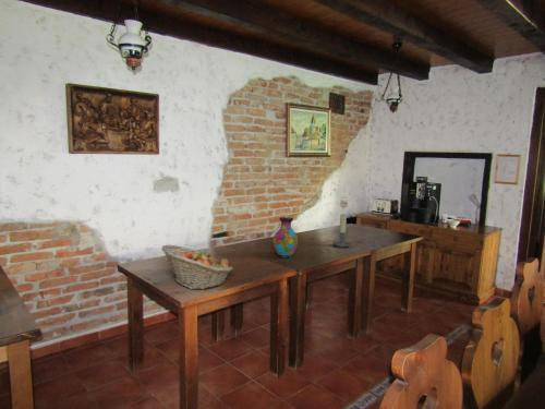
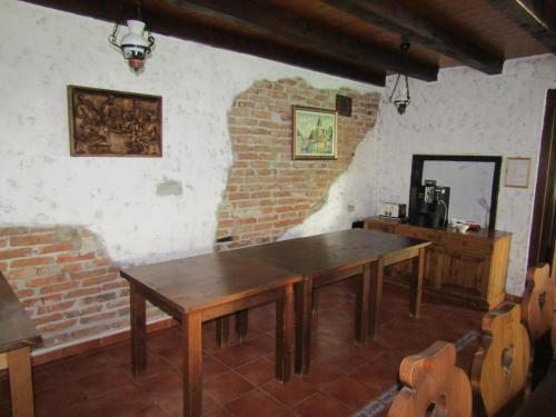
- candle holder [331,214,352,249]
- vase [271,216,300,258]
- fruit basket [161,244,234,290]
